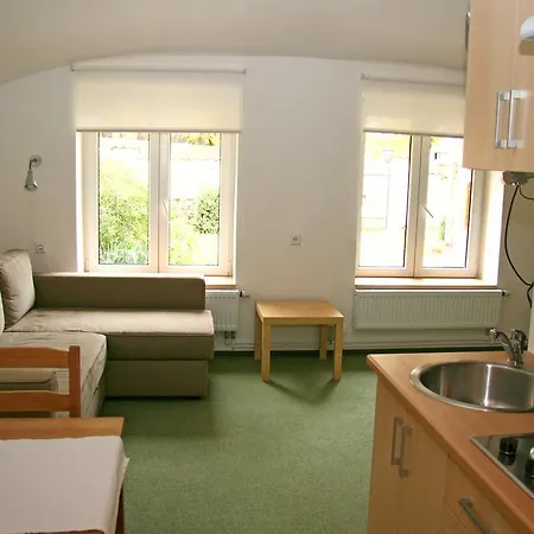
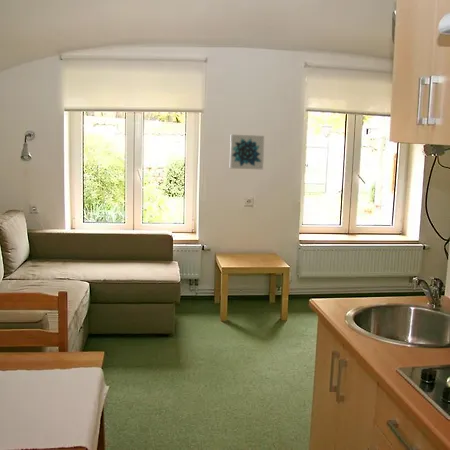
+ wall art [229,134,265,170]
